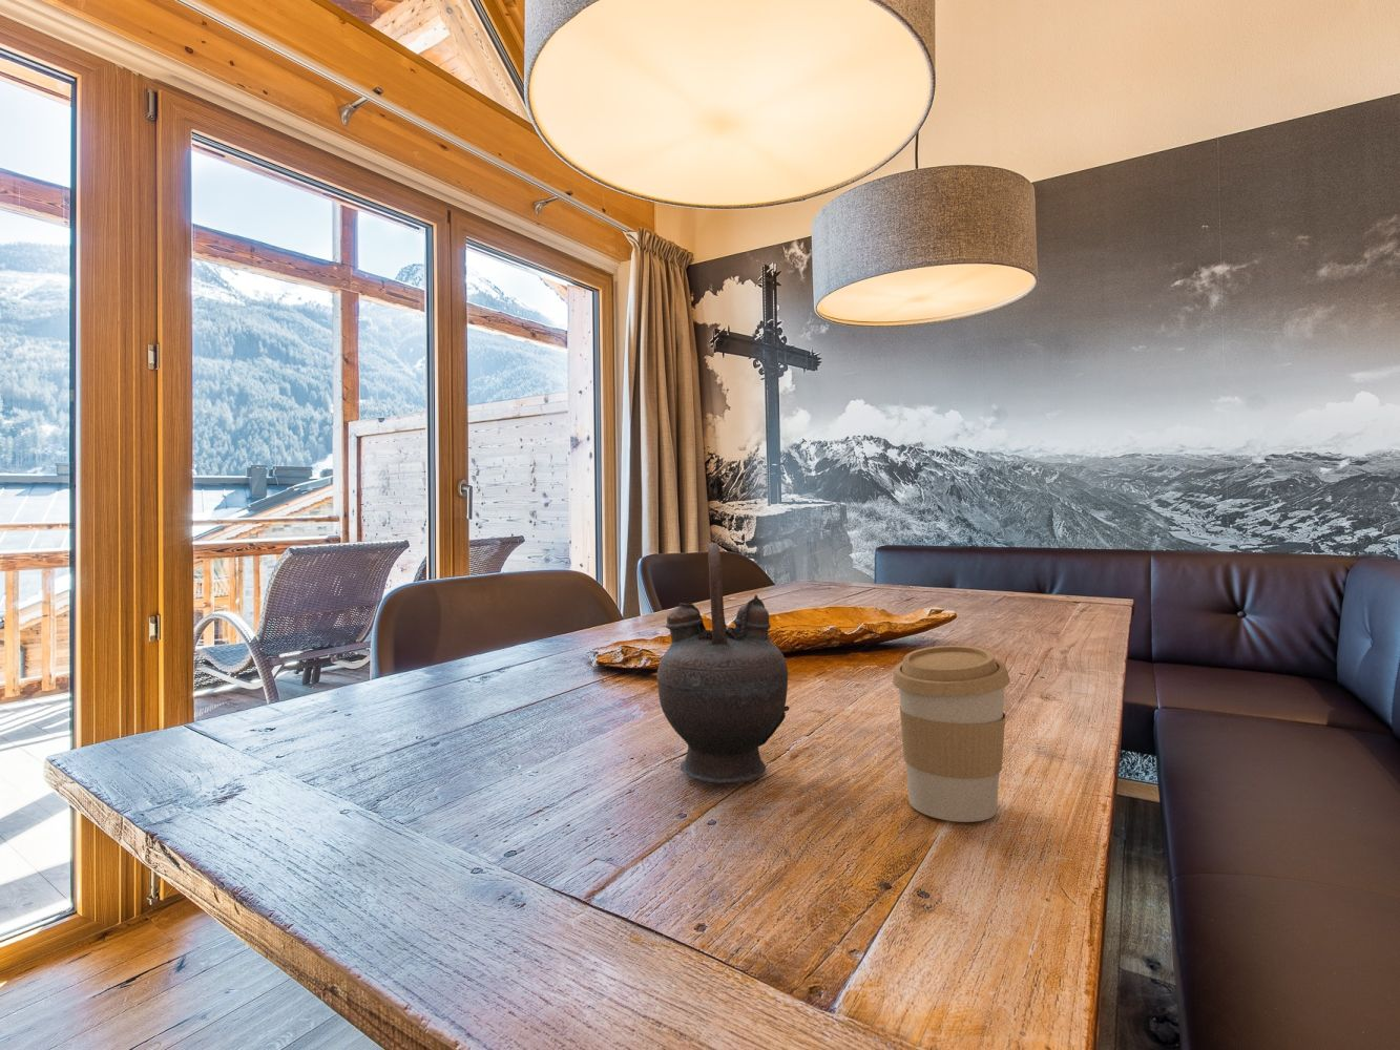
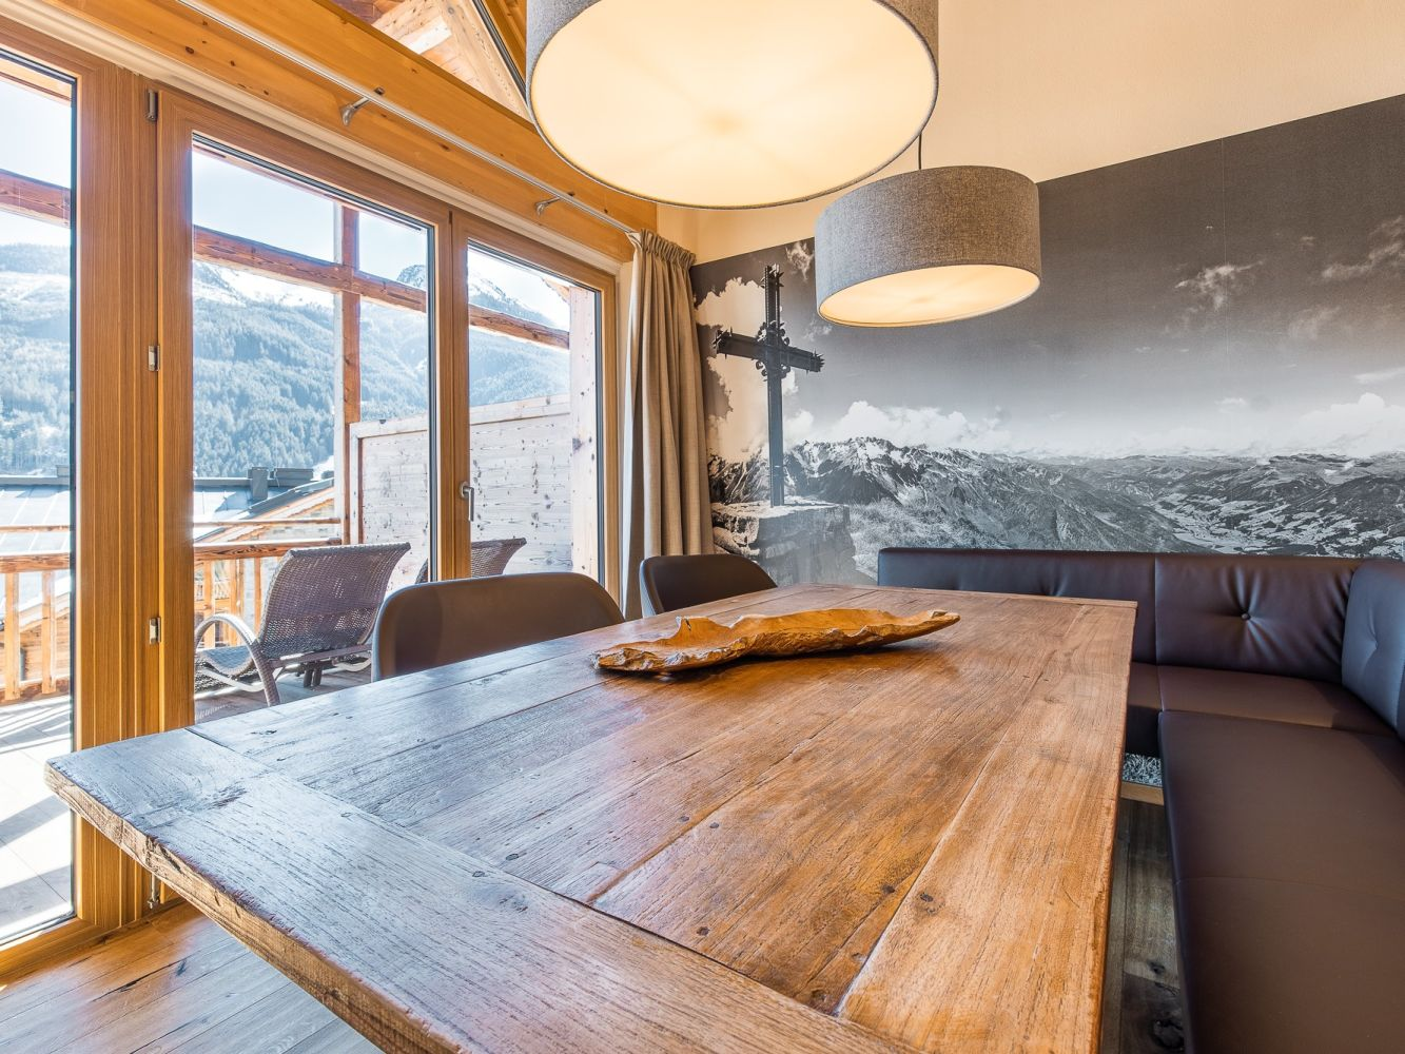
- teapot [655,542,791,784]
- coffee cup [891,645,1011,823]
